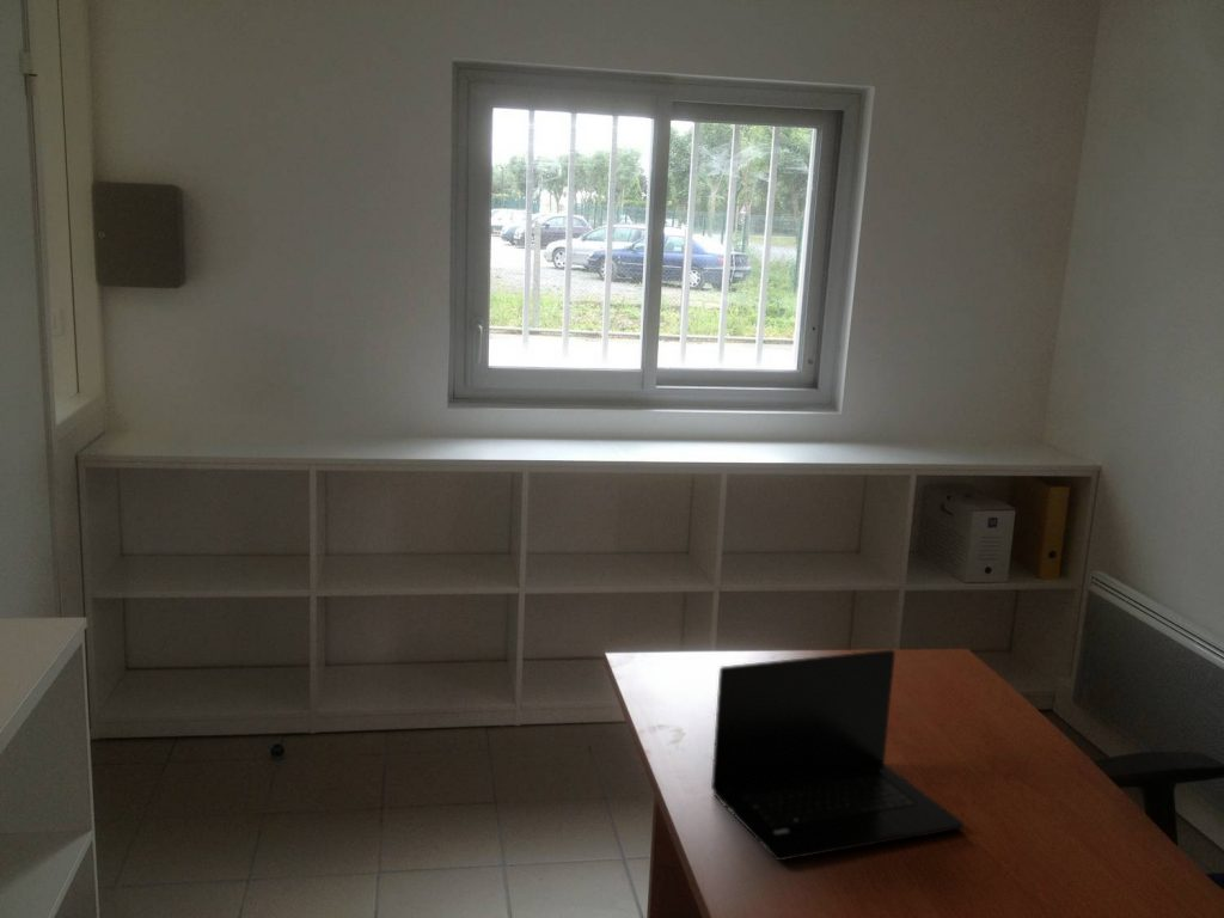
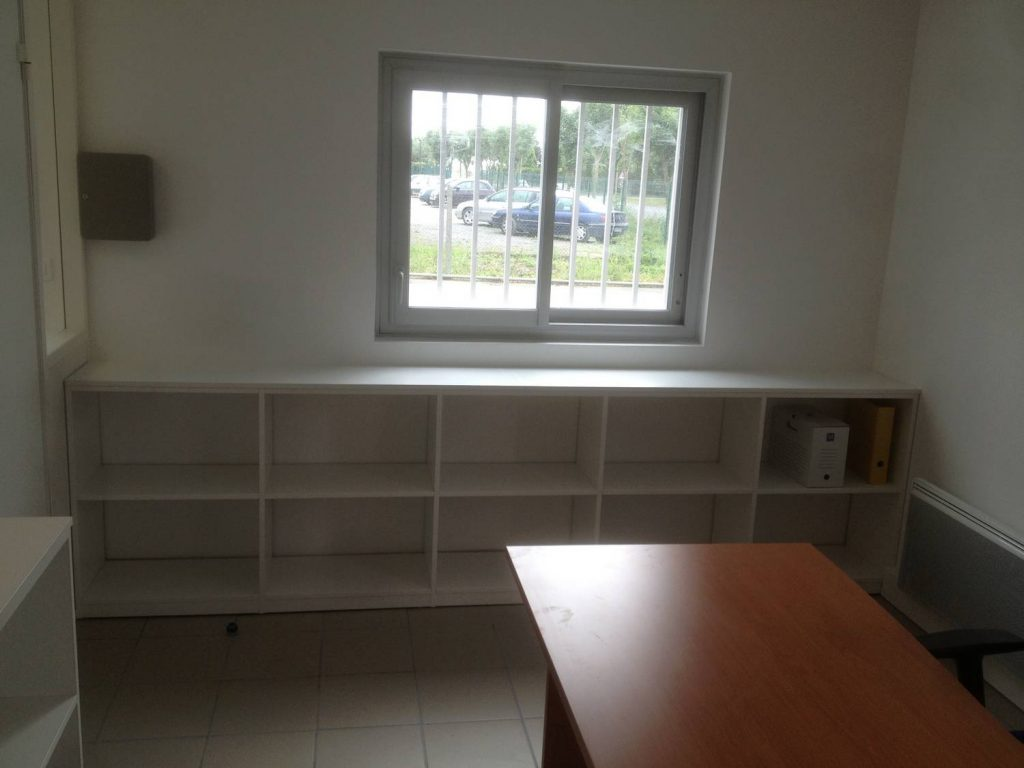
- laptop [710,649,966,862]
